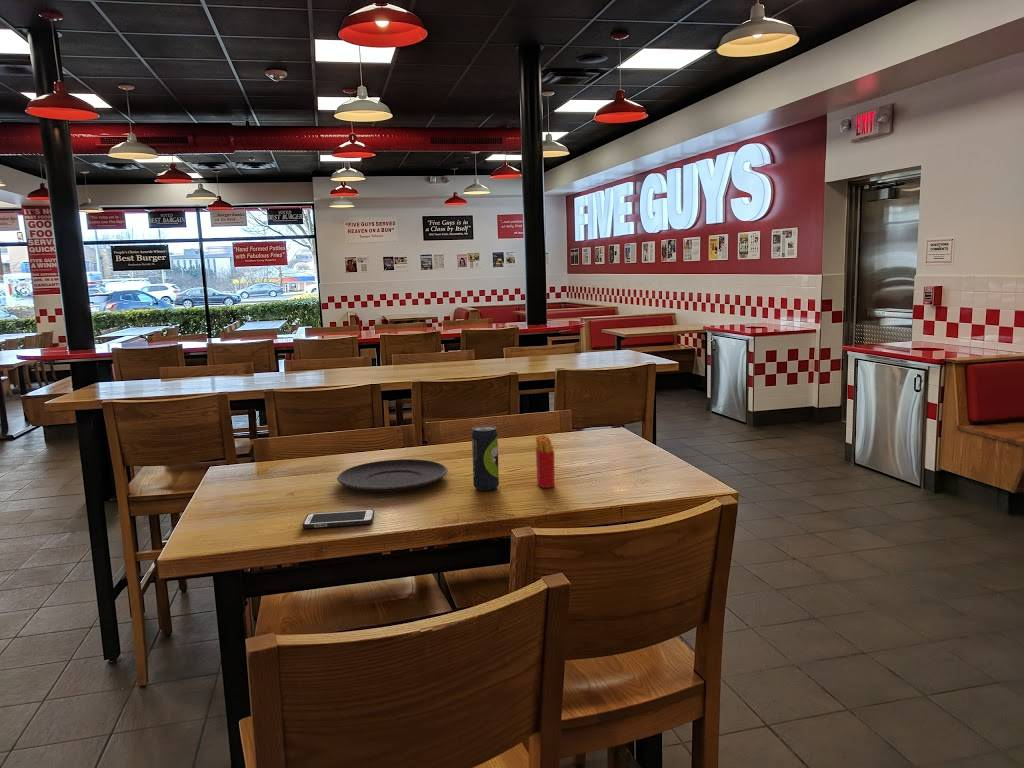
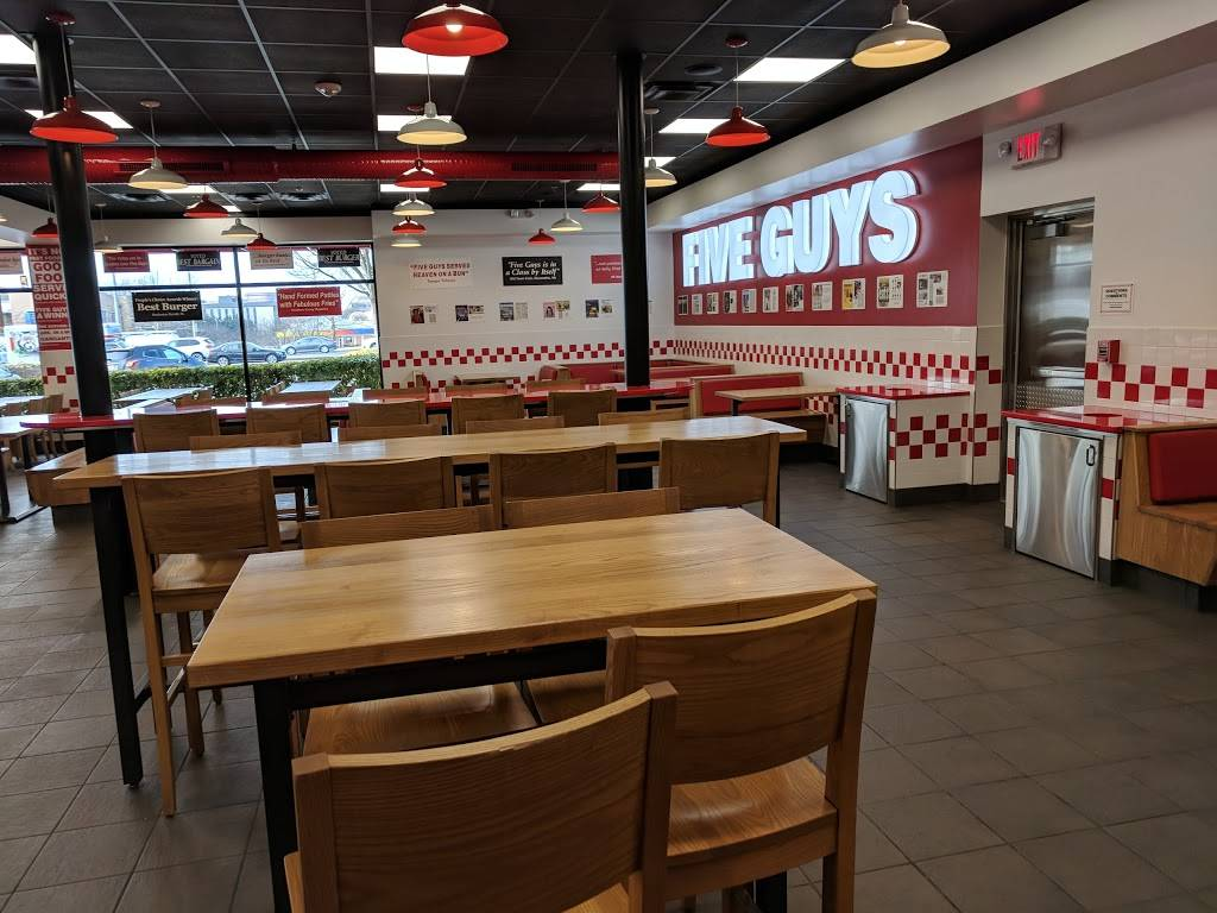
- plate [336,458,449,492]
- cell phone [302,508,375,529]
- french fries [535,433,555,489]
- beverage can [471,424,500,492]
